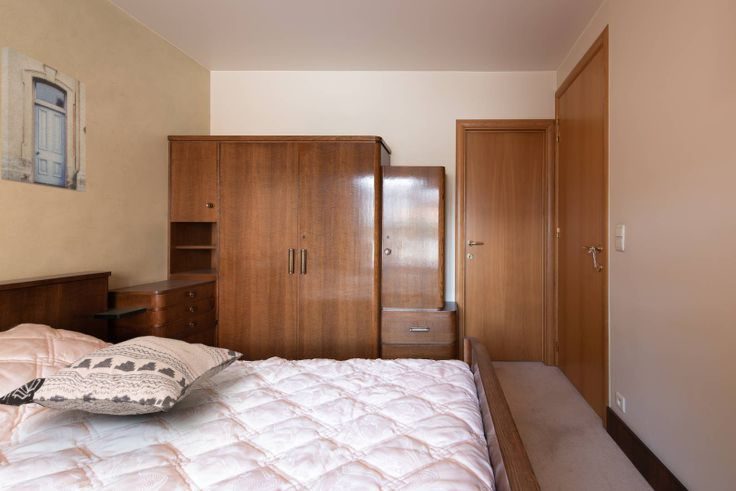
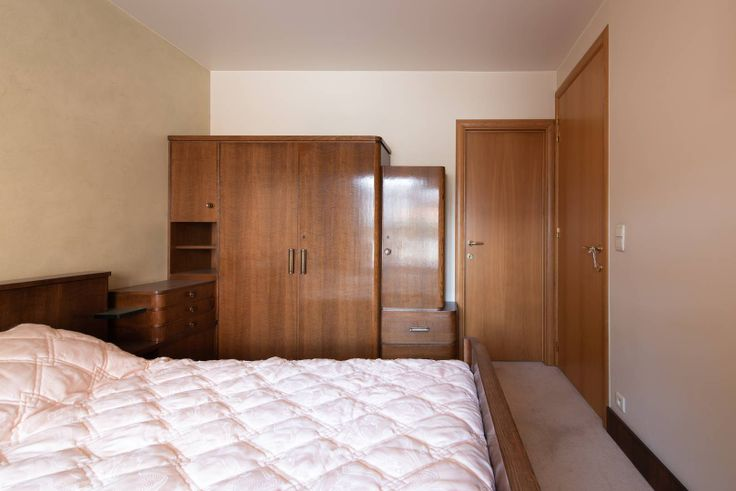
- wall art [0,46,87,193]
- decorative pillow [0,335,244,416]
